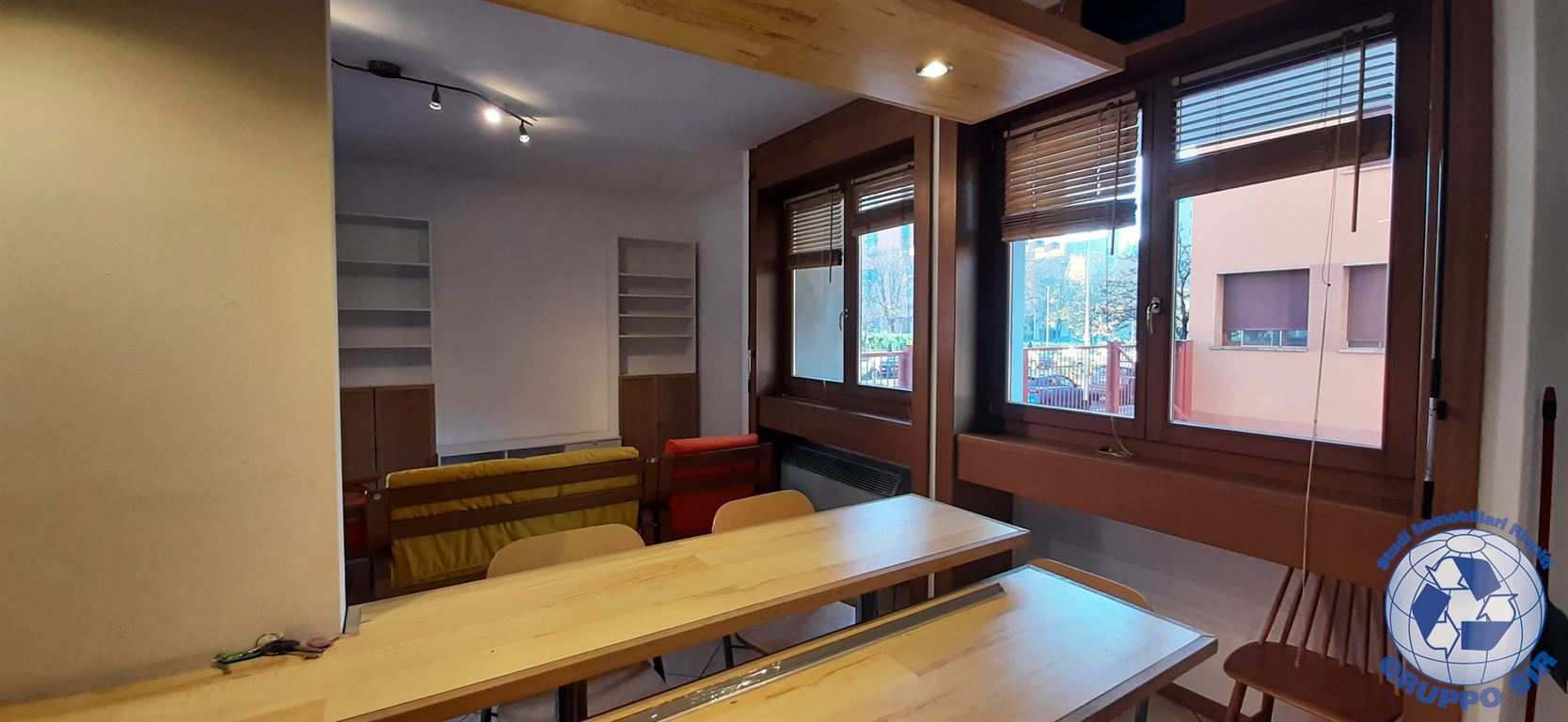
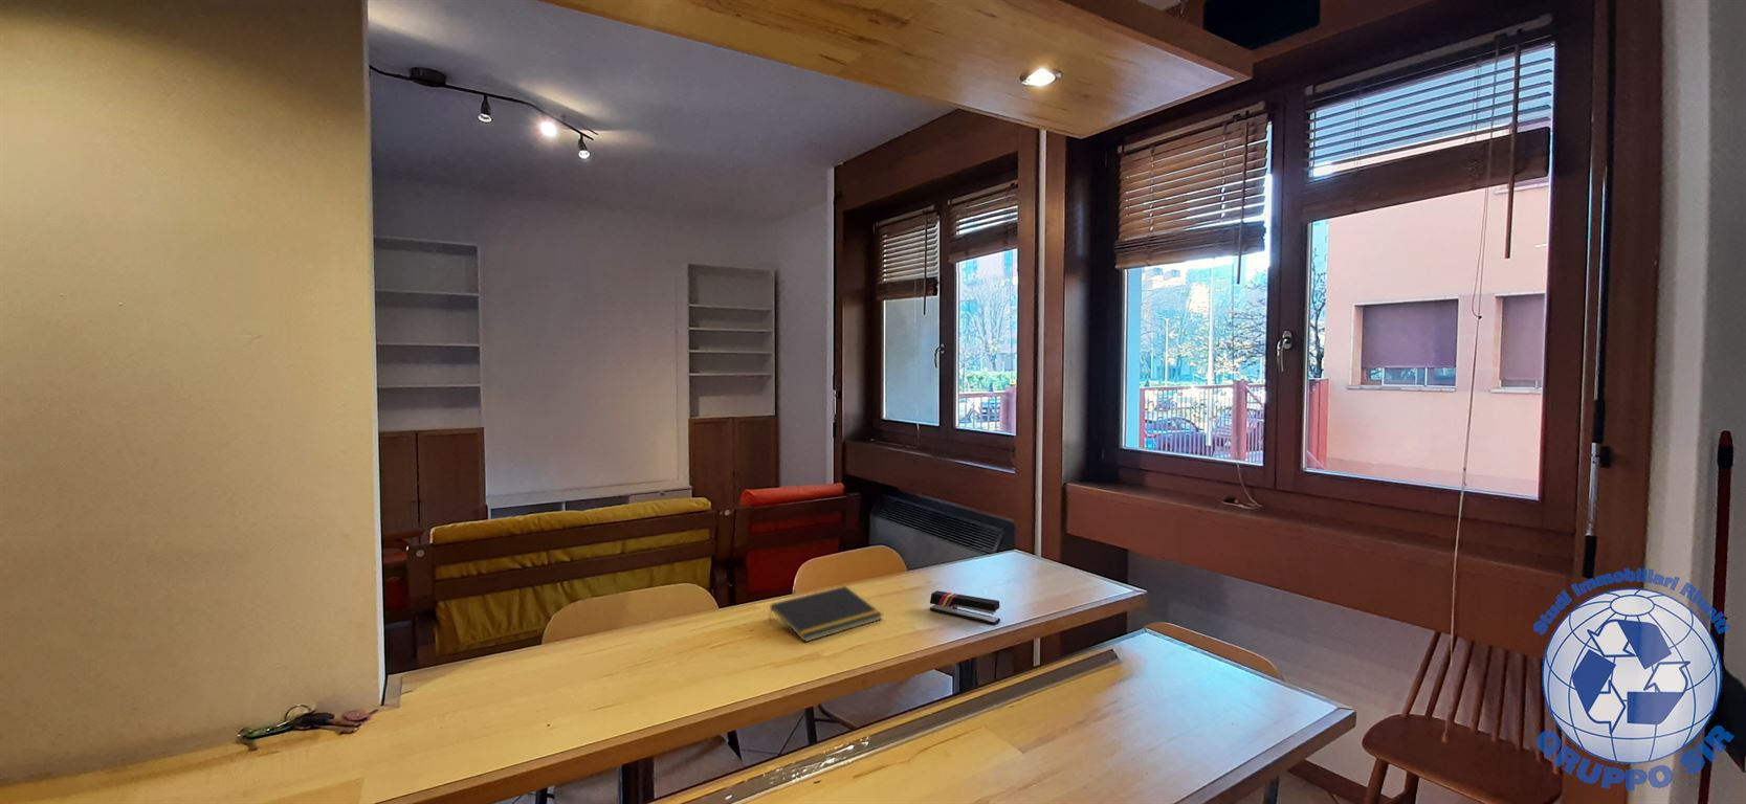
+ notepad [767,586,884,643]
+ stapler [929,589,1001,626]
